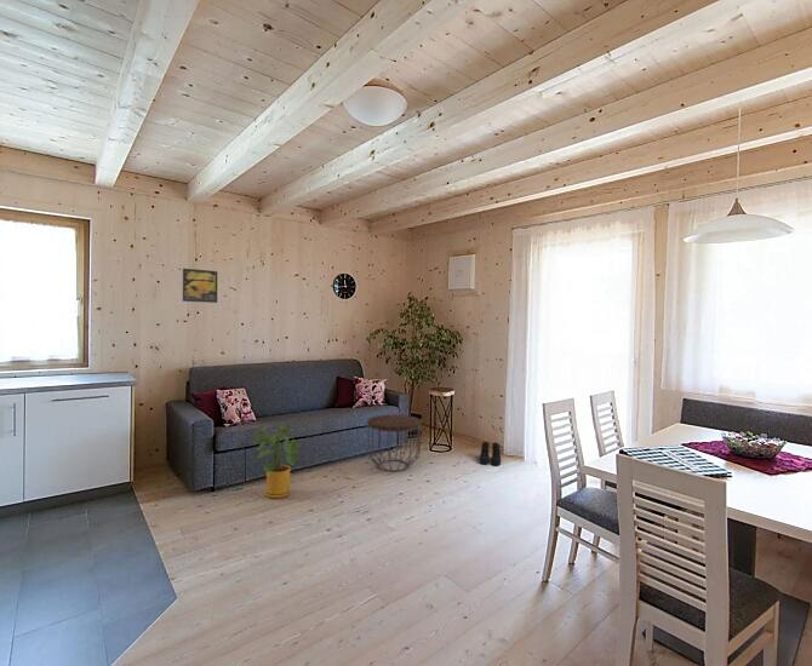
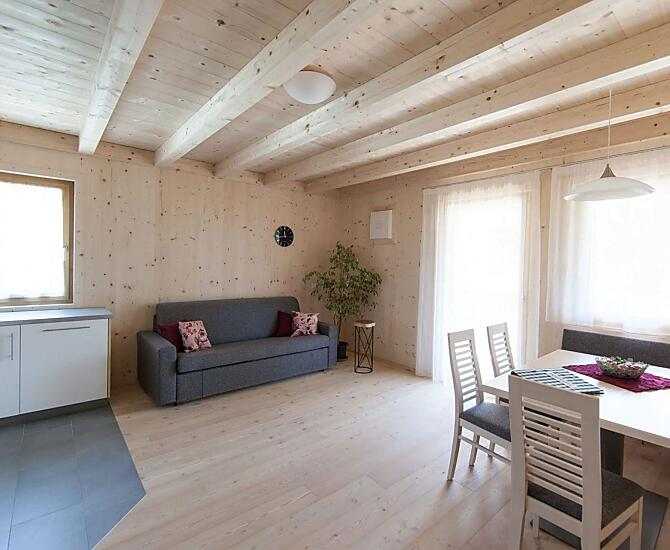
- house plant [252,424,301,499]
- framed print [182,268,218,304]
- side table [366,414,422,472]
- boots [479,441,502,466]
